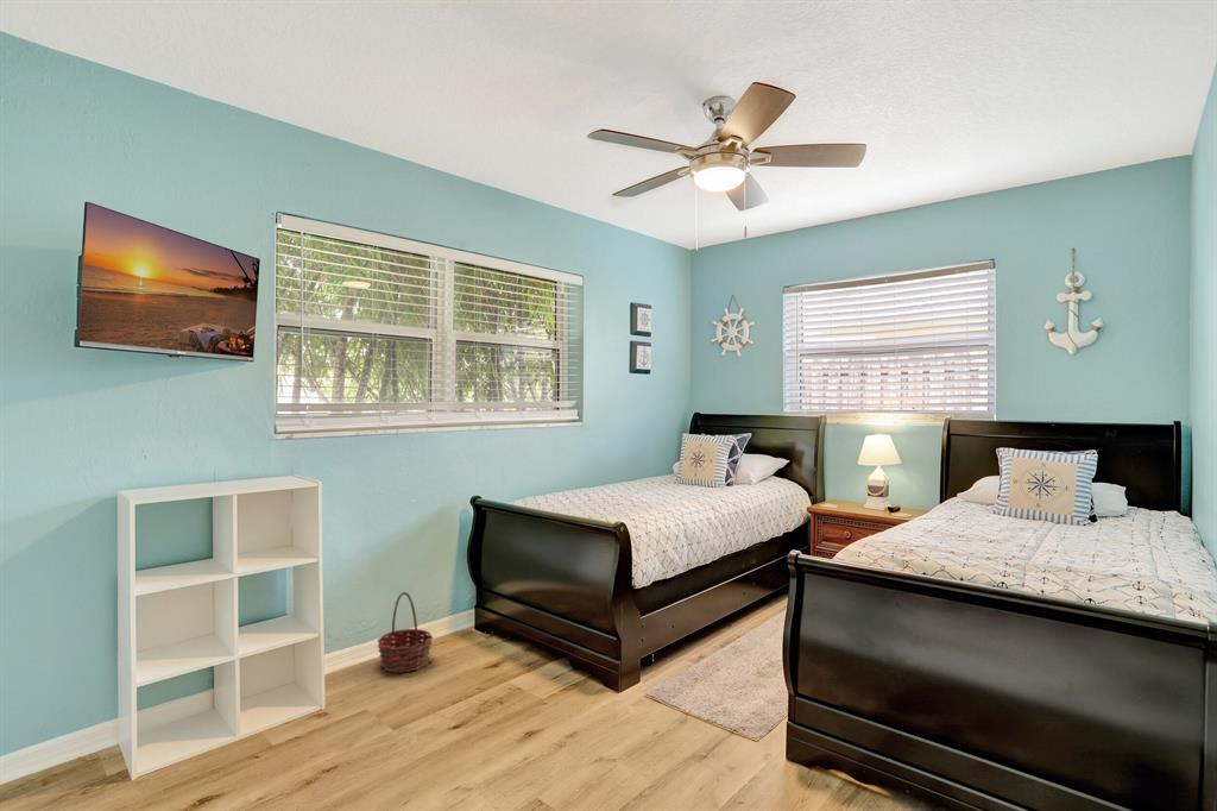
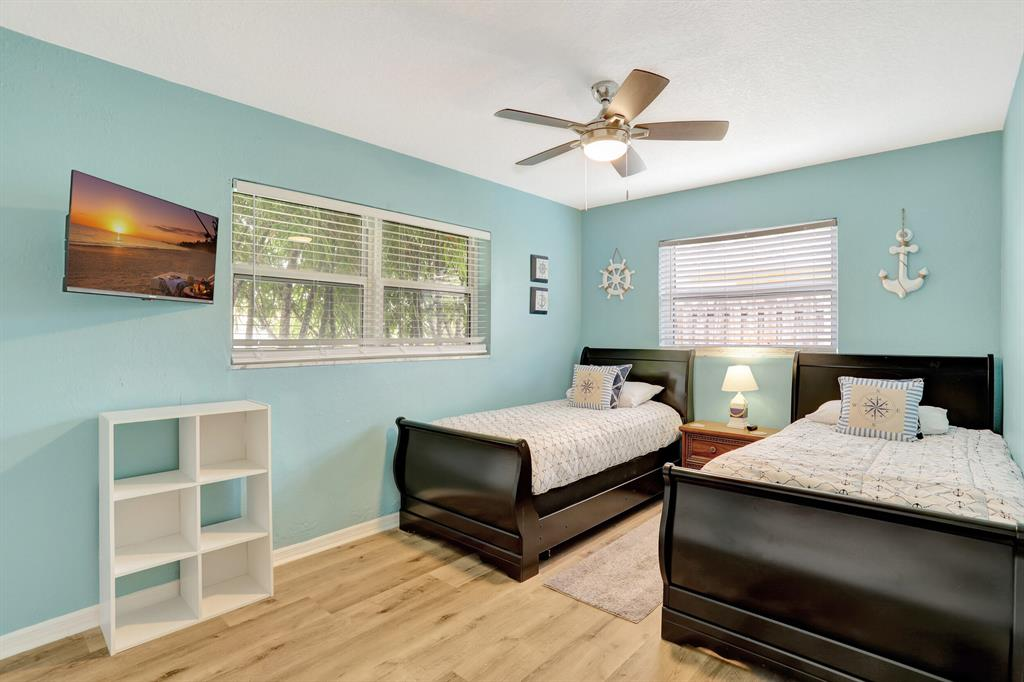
- basket [376,591,435,673]
